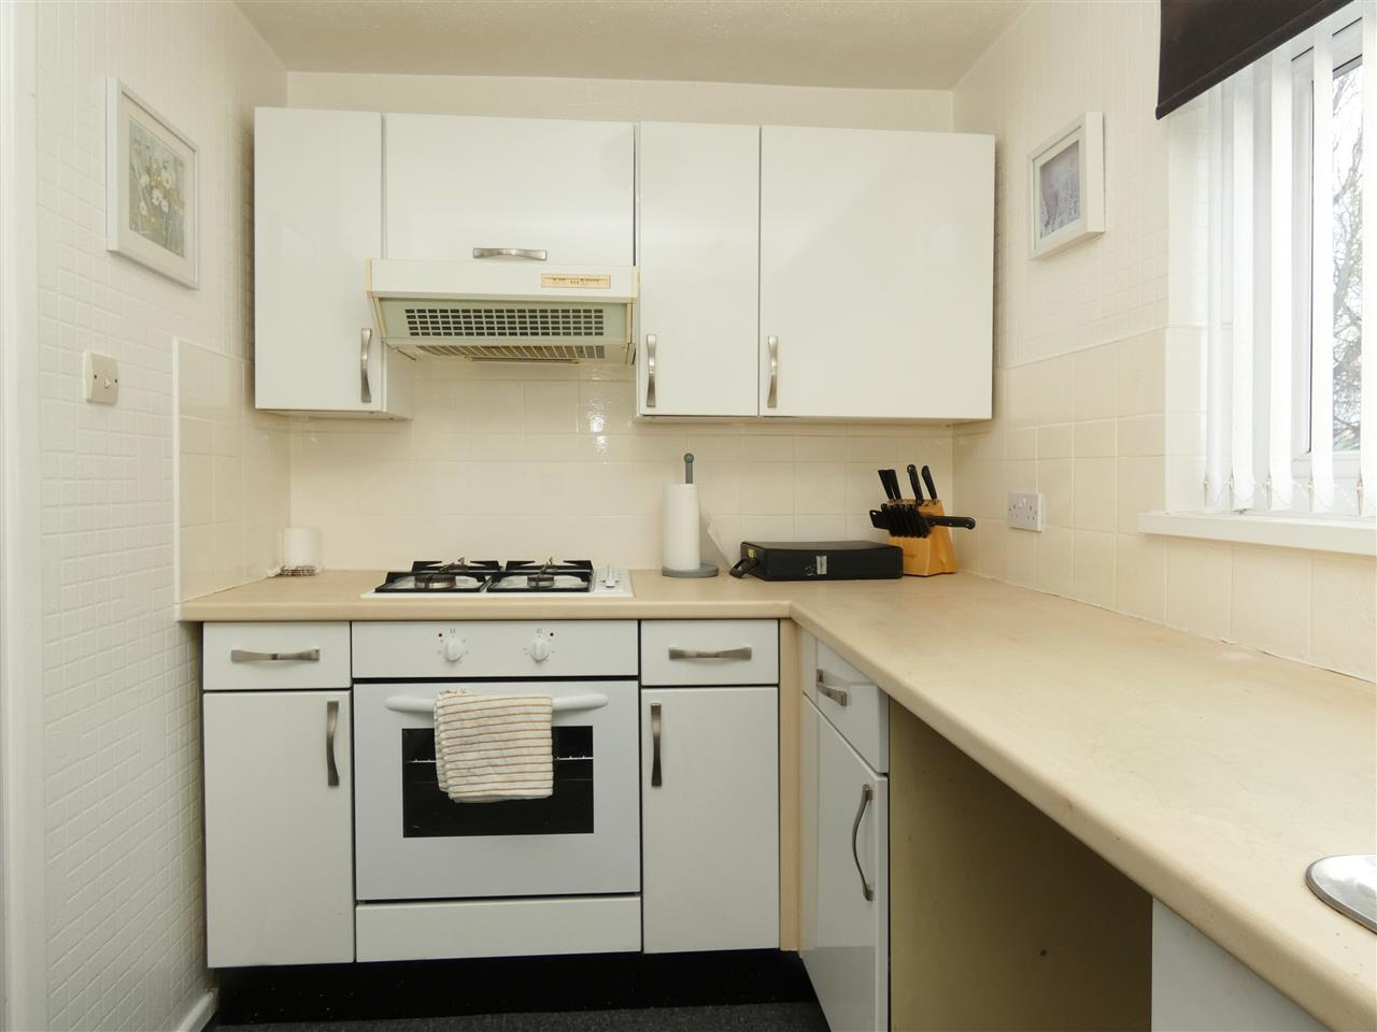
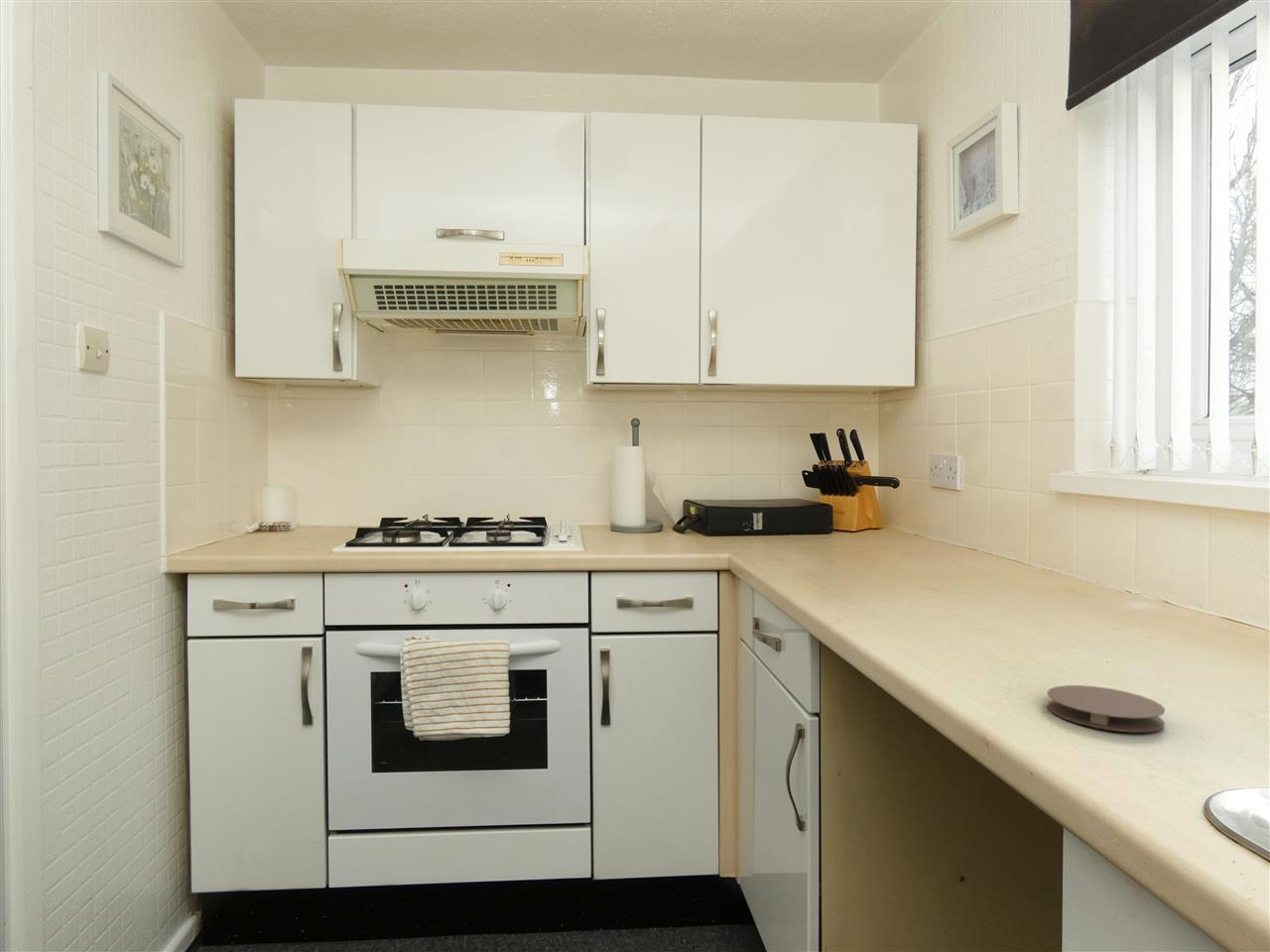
+ coaster [1046,684,1166,733]
